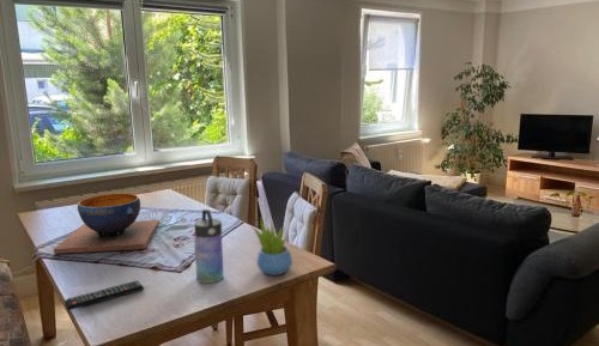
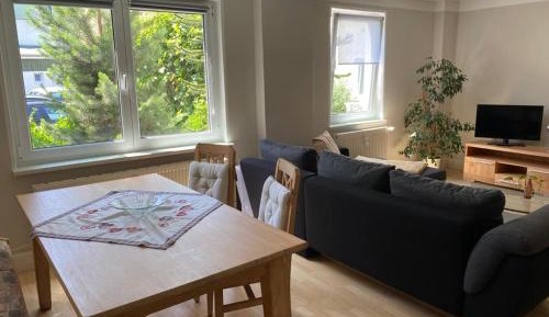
- decorative bowl [53,193,161,255]
- water bottle [193,208,225,284]
- succulent plant [252,218,294,277]
- remote control [63,280,145,311]
